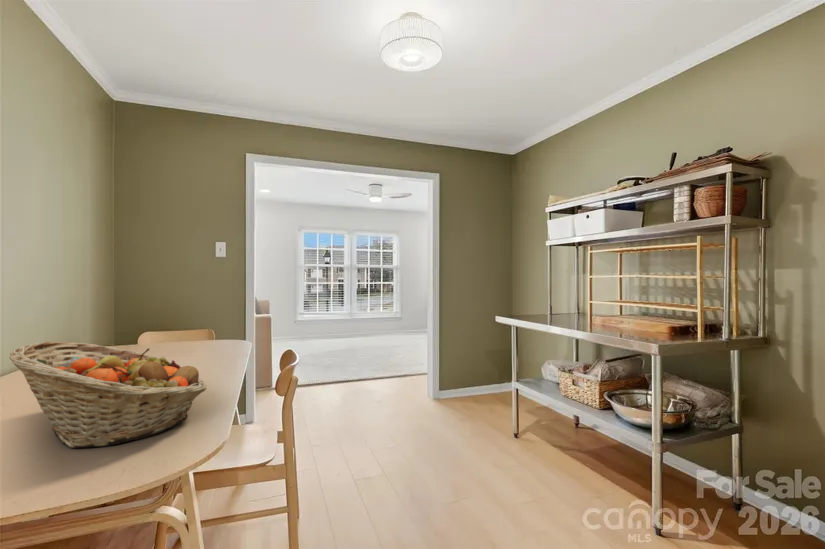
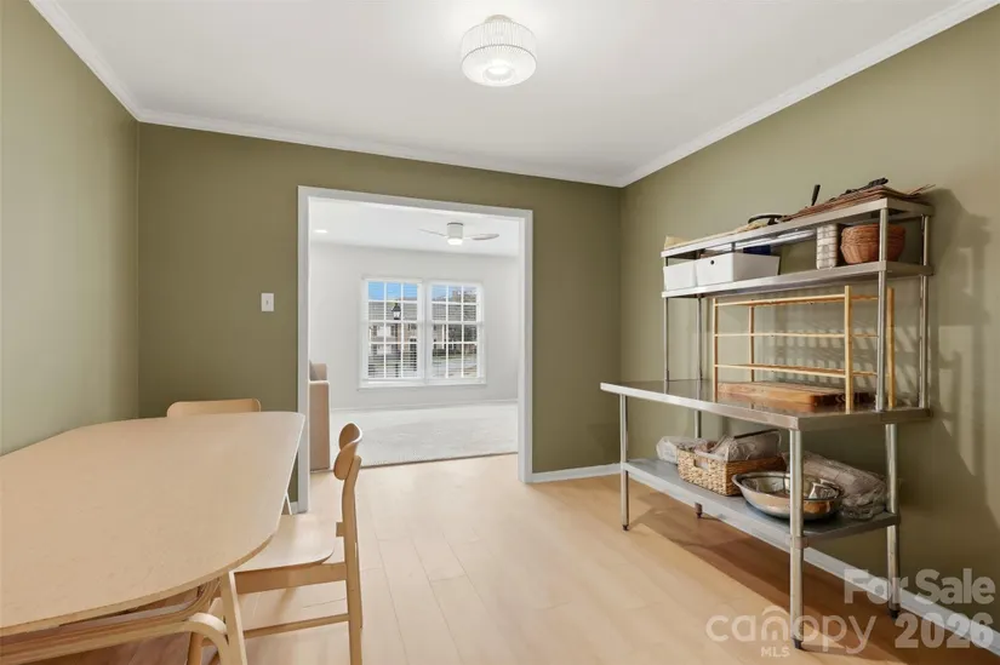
- fruit basket [8,340,207,449]
